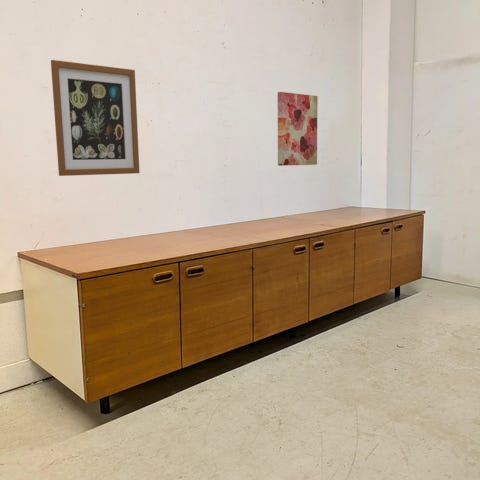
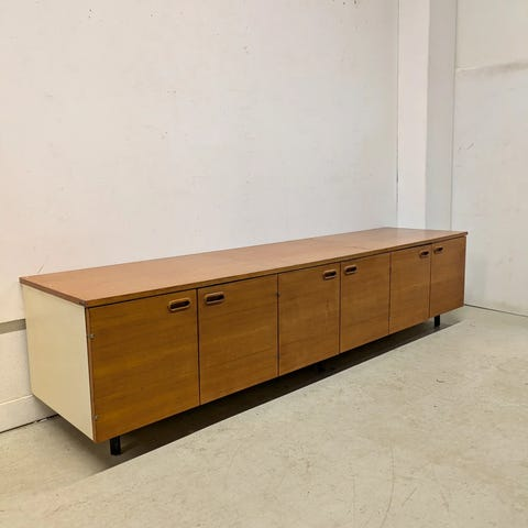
- wall art [277,91,319,167]
- wall art [50,59,141,177]
